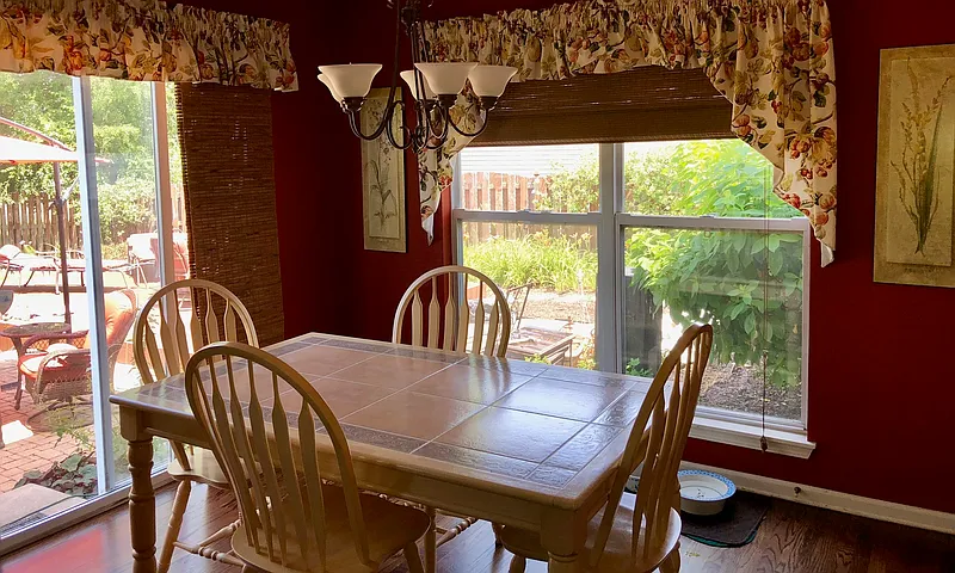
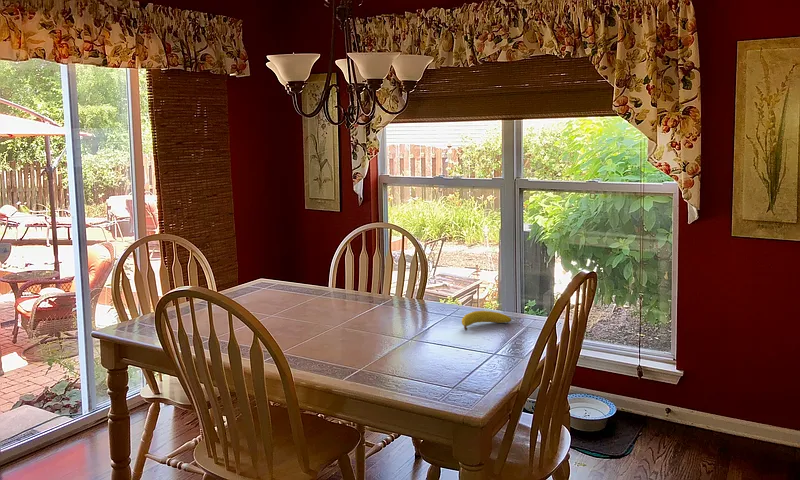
+ fruit [461,310,512,332]
